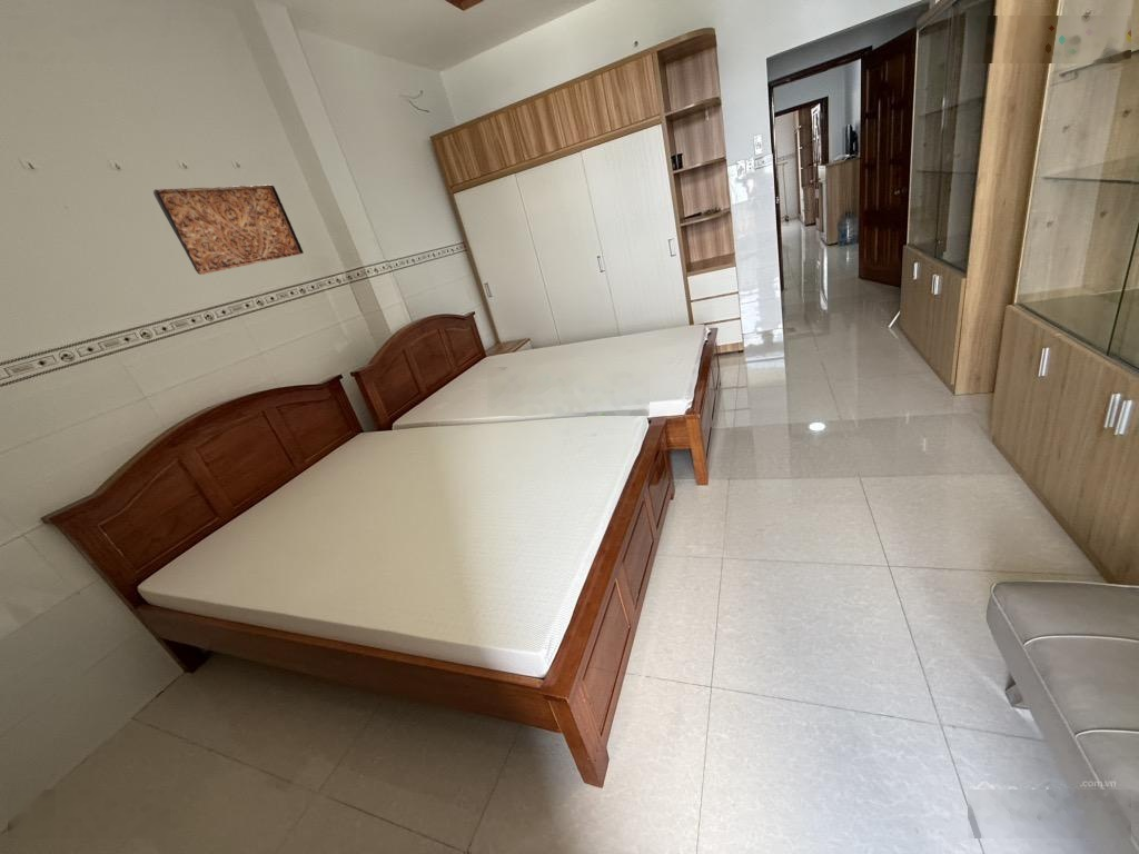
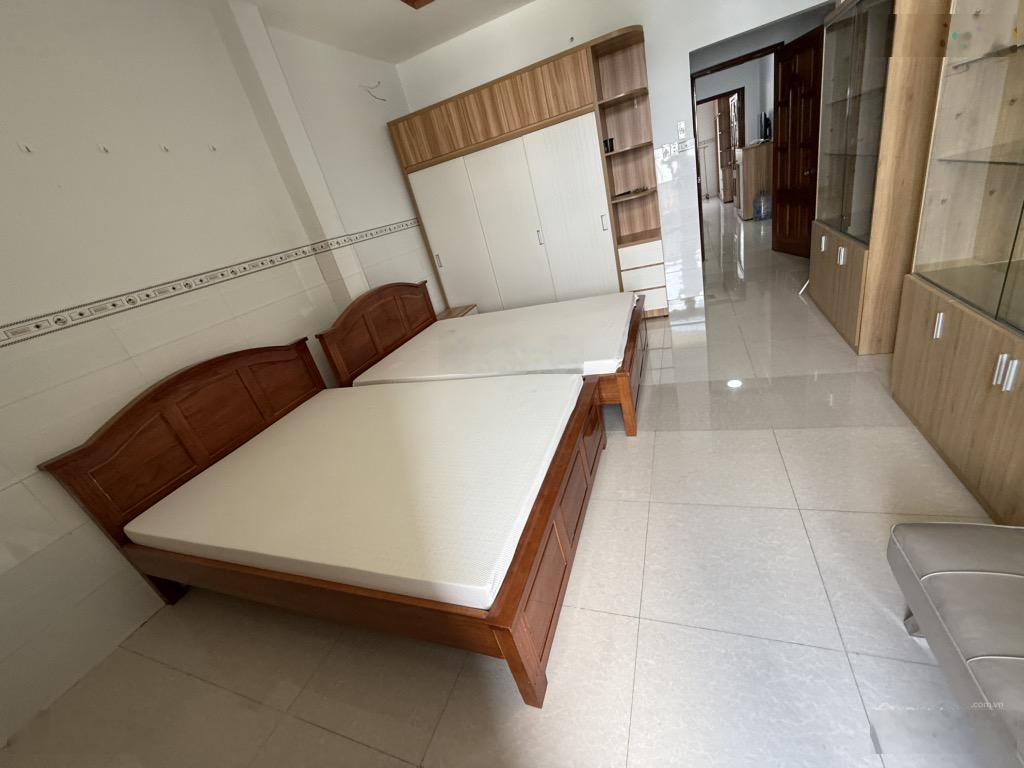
- relief panel [152,183,305,276]
